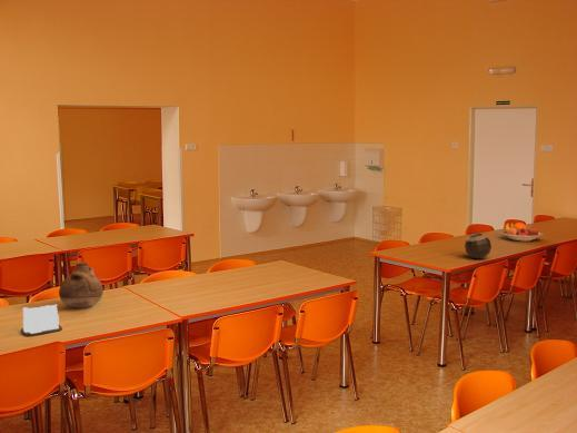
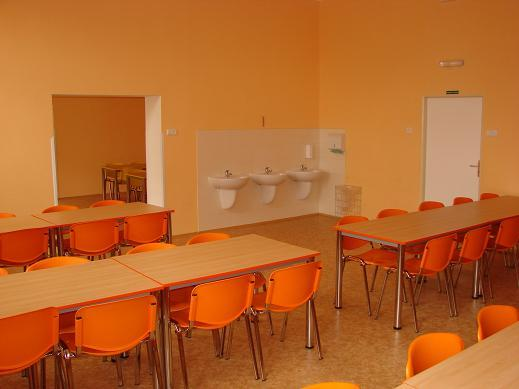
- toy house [20,304,63,337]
- vase [58,260,105,308]
- bowl [464,233,493,260]
- fruit bowl [501,222,544,243]
